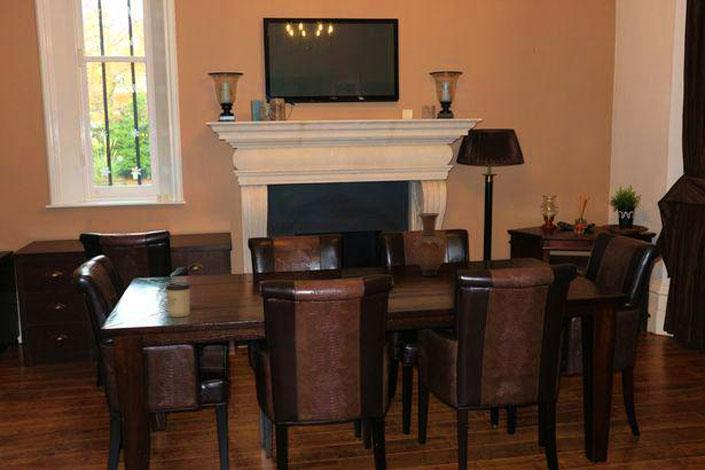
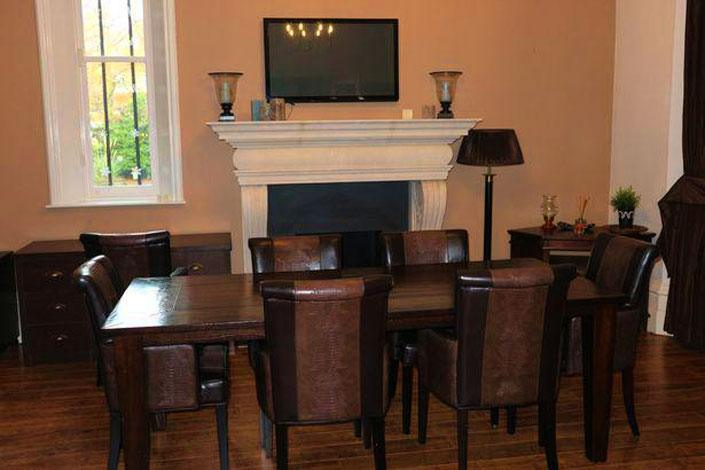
- vase [412,212,447,277]
- cup [165,281,192,318]
